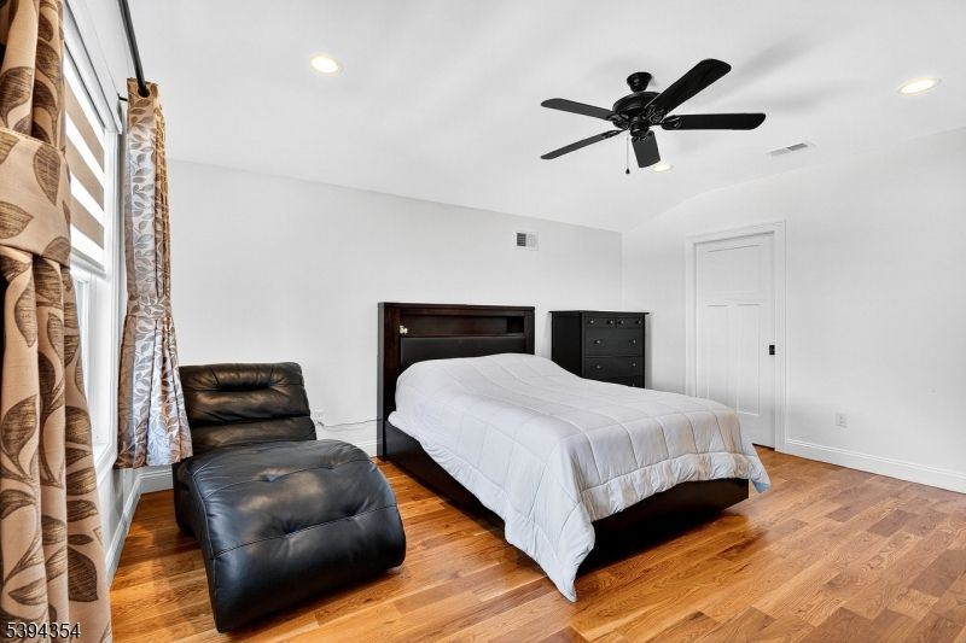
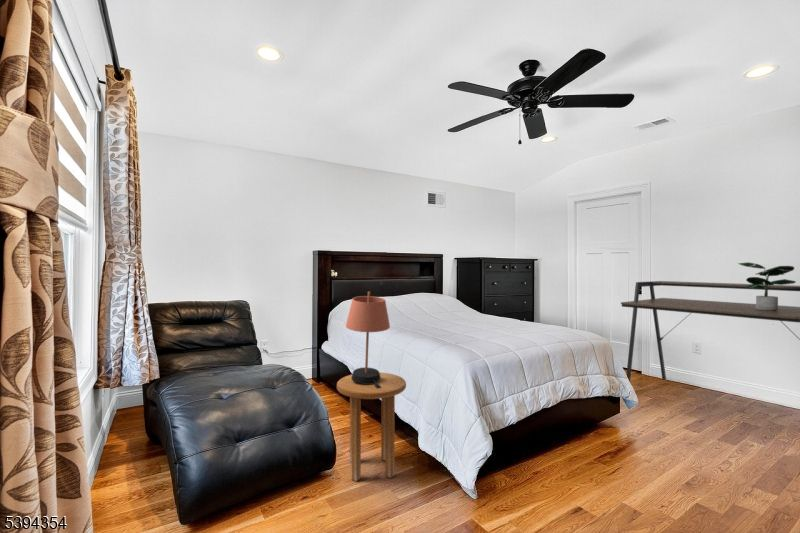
+ potted plant [737,261,797,311]
+ desk [620,280,800,382]
+ table lamp [345,291,391,388]
+ side table [336,371,407,482]
